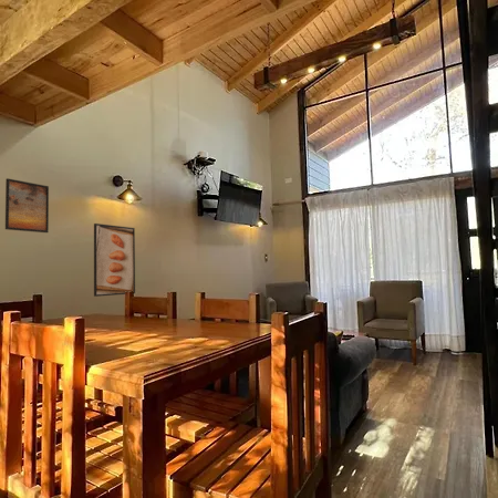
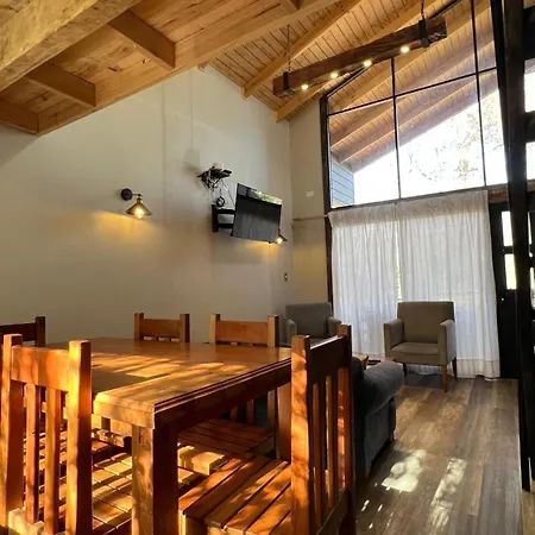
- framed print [4,177,50,234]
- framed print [93,222,136,298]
